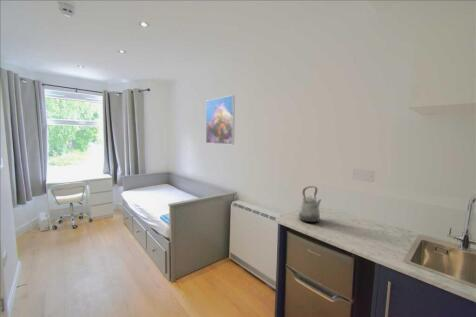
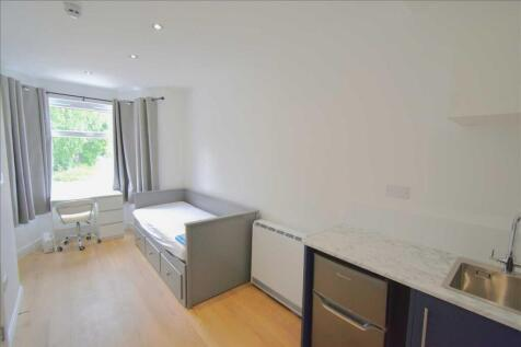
- kettle [298,185,322,223]
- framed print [205,94,236,145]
